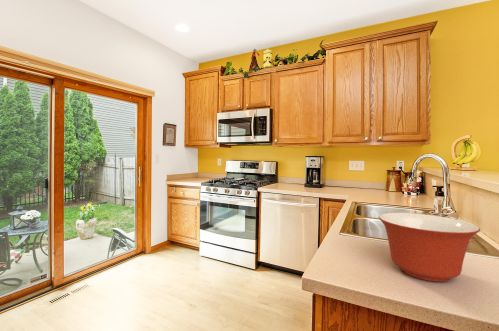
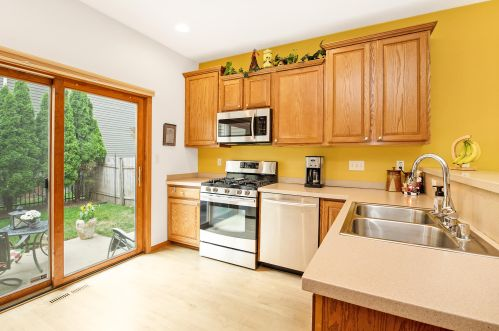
- mixing bowl [378,212,481,283]
